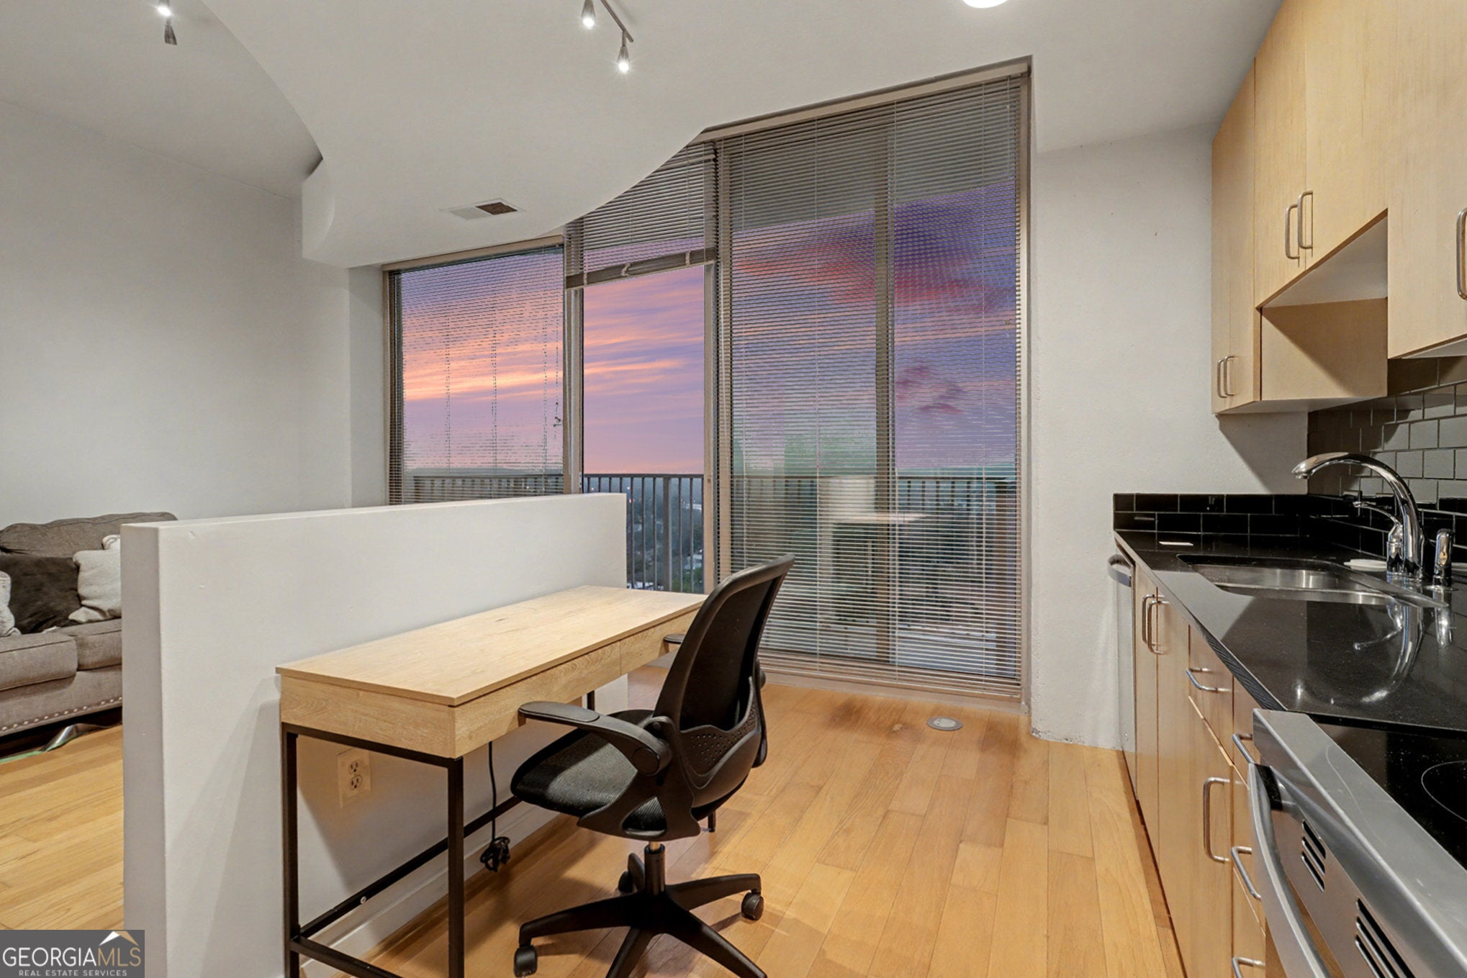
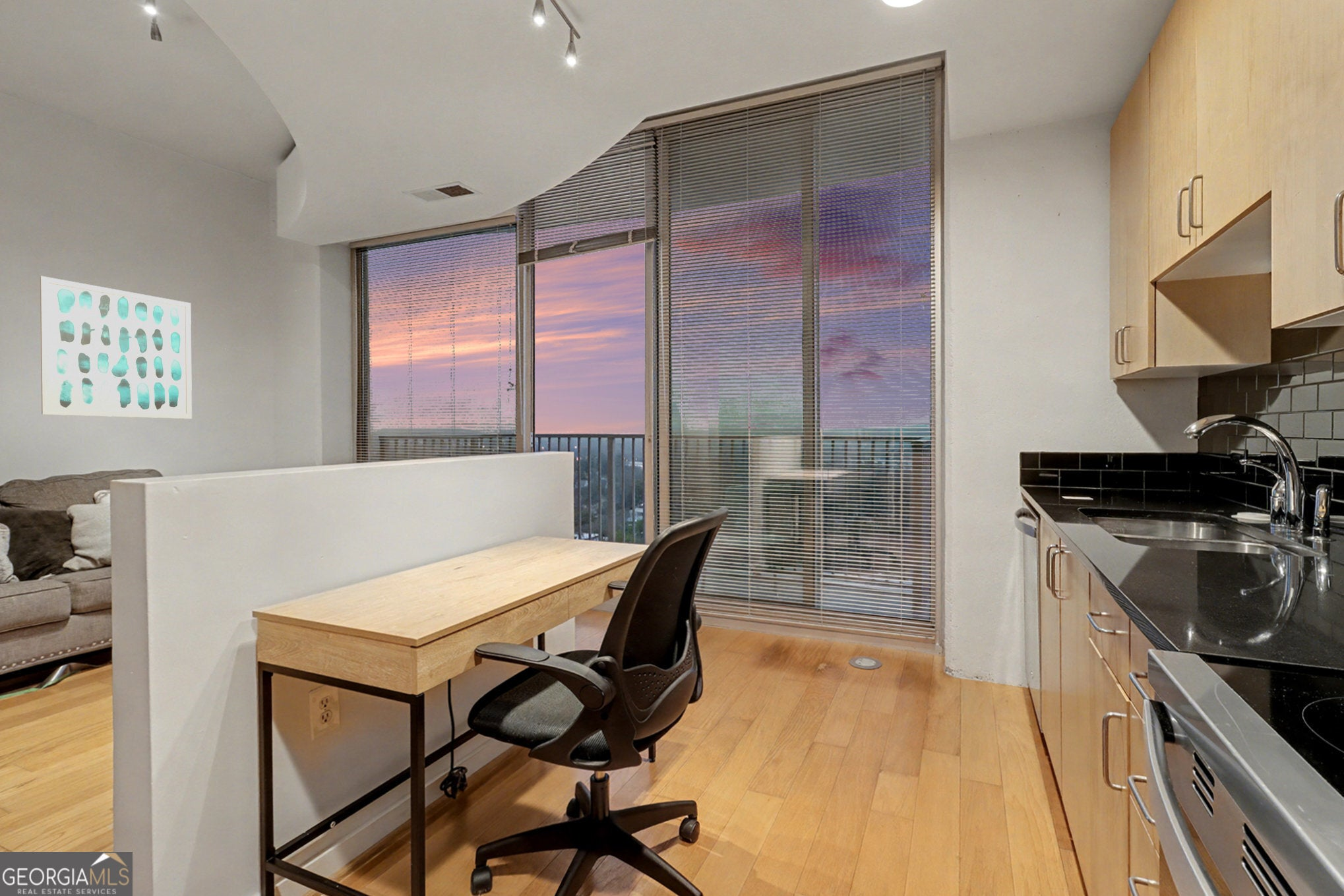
+ wall art [40,276,193,419]
